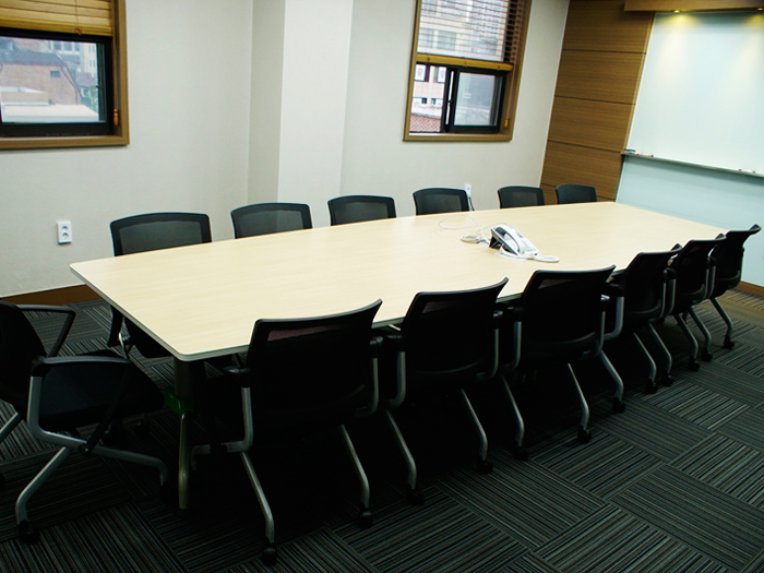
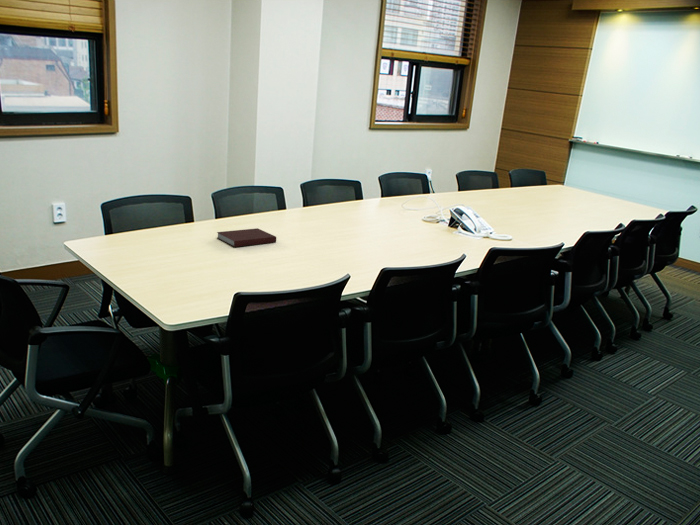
+ notebook [216,227,277,248]
